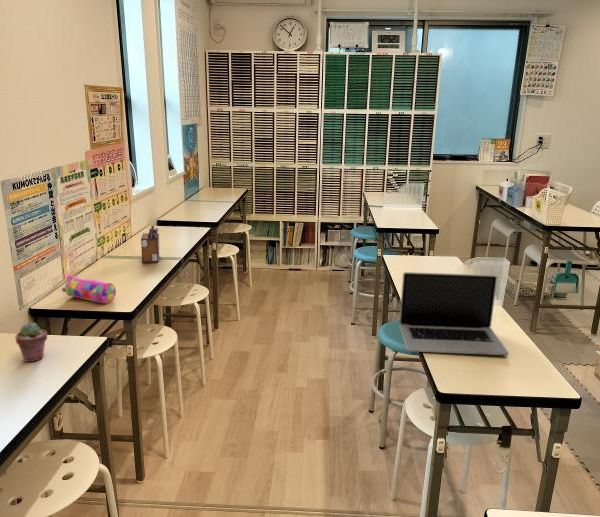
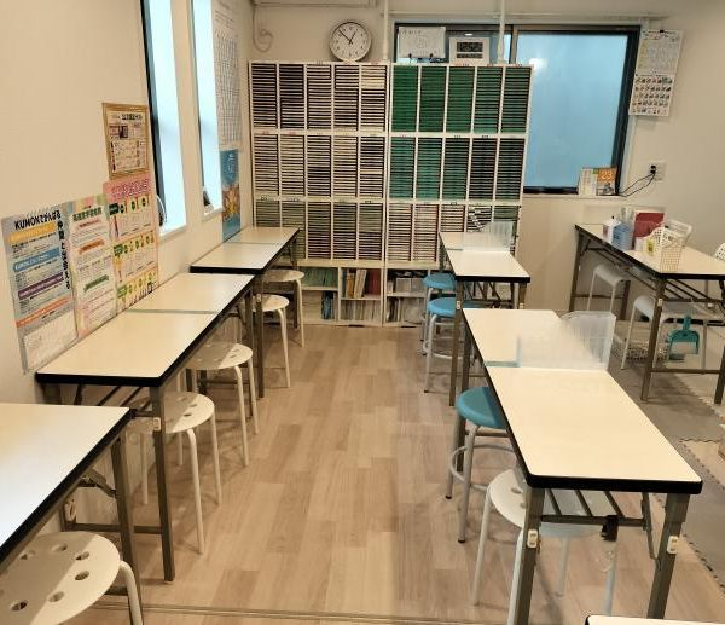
- desk organizer [140,224,160,264]
- laptop [398,271,510,356]
- potted succulent [14,321,48,363]
- pencil case [61,274,117,305]
